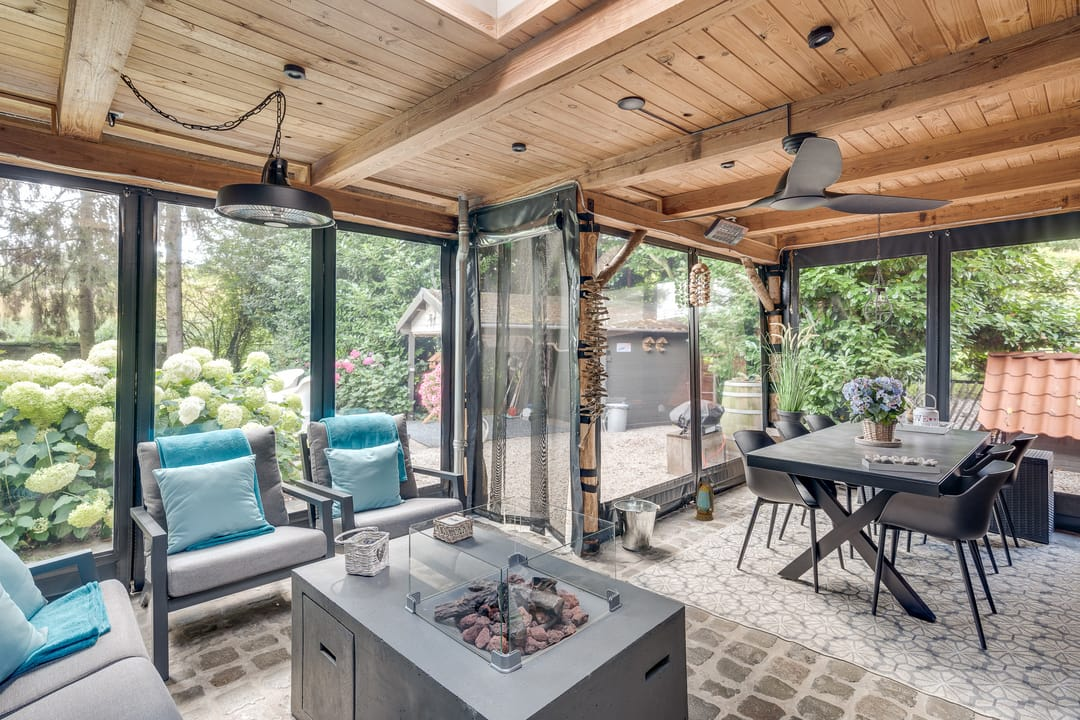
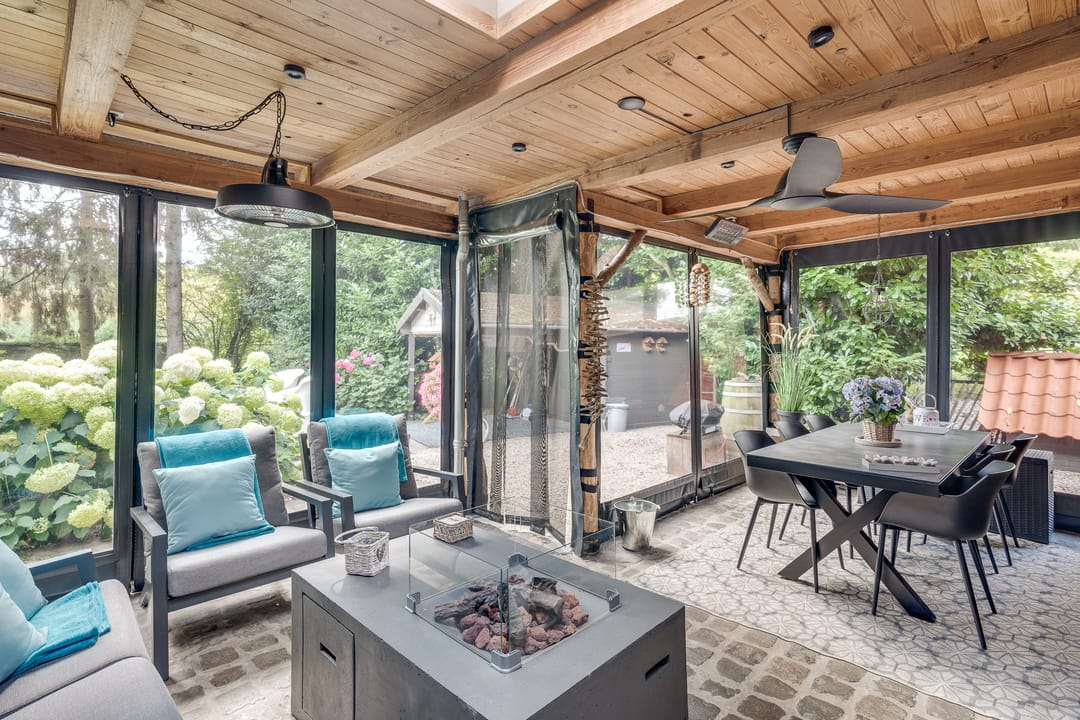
- lantern [695,480,715,522]
